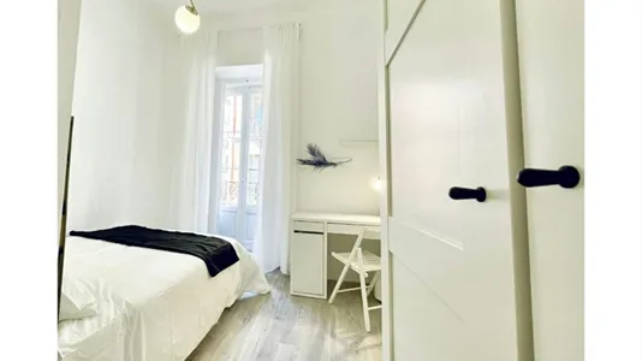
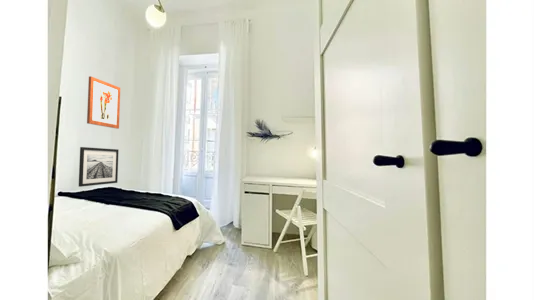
+ wall art [78,146,120,188]
+ wall art [86,75,121,130]
